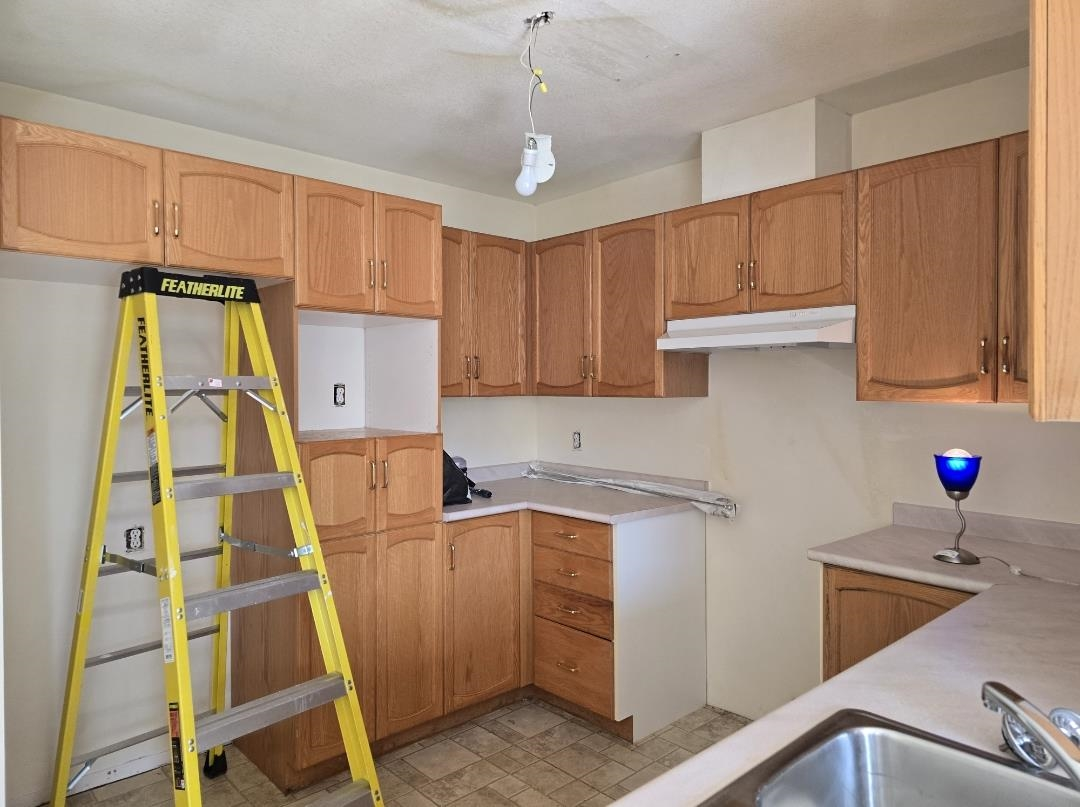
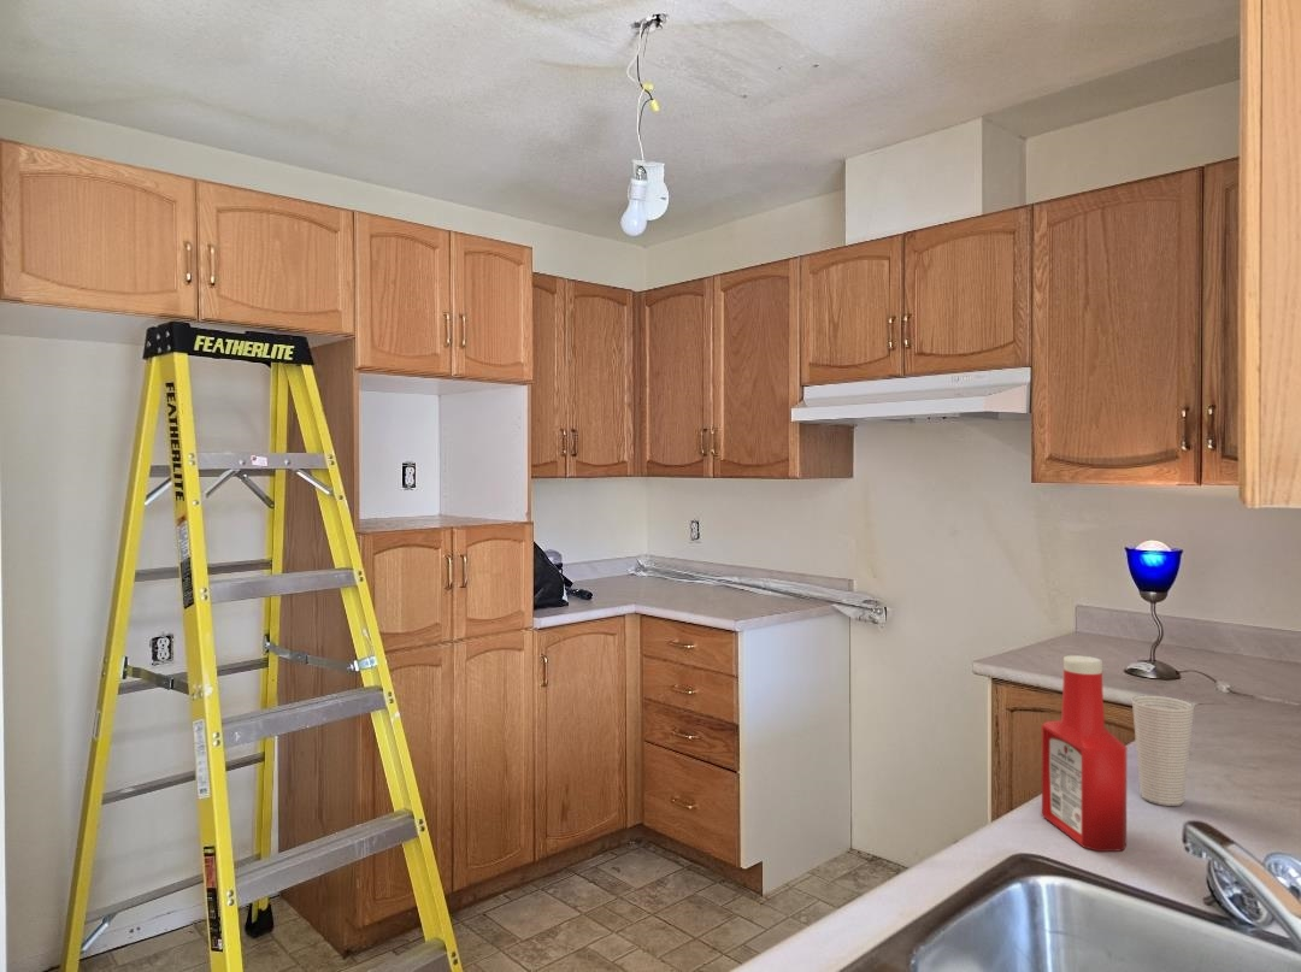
+ soap bottle [1041,654,1128,853]
+ cup [1131,694,1195,807]
